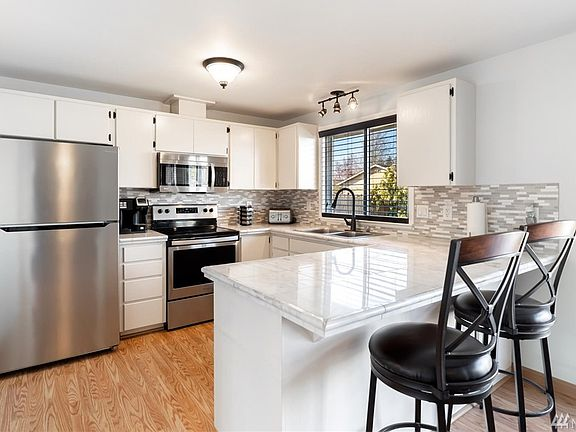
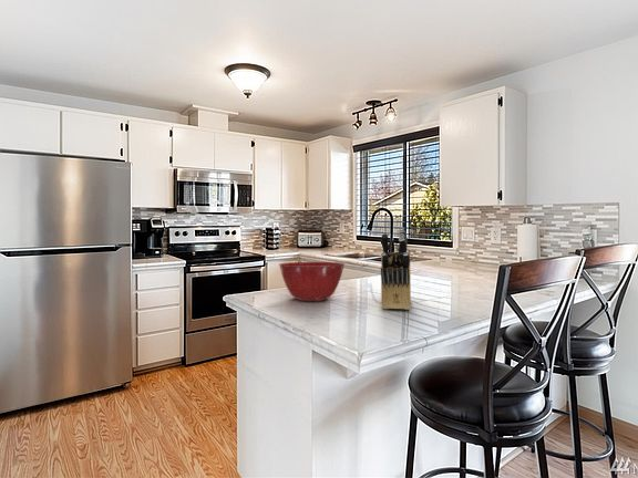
+ mixing bowl [278,261,346,302]
+ knife block [380,228,412,311]
